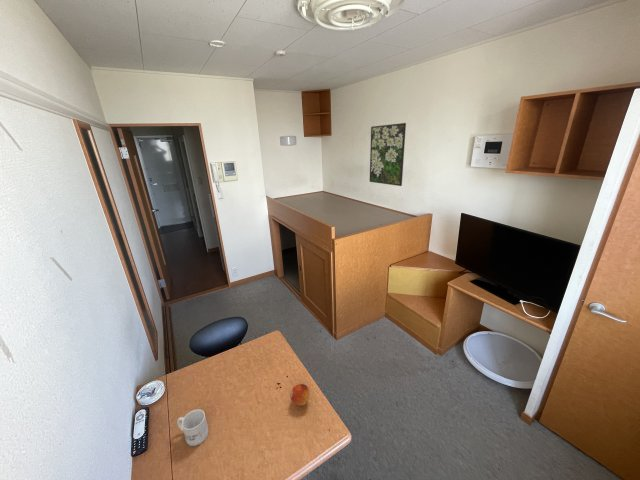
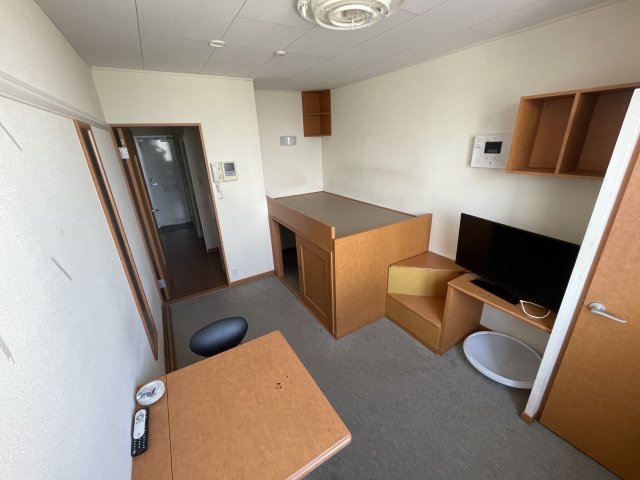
- fruit [289,383,310,407]
- mug [176,408,210,447]
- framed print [369,122,407,187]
